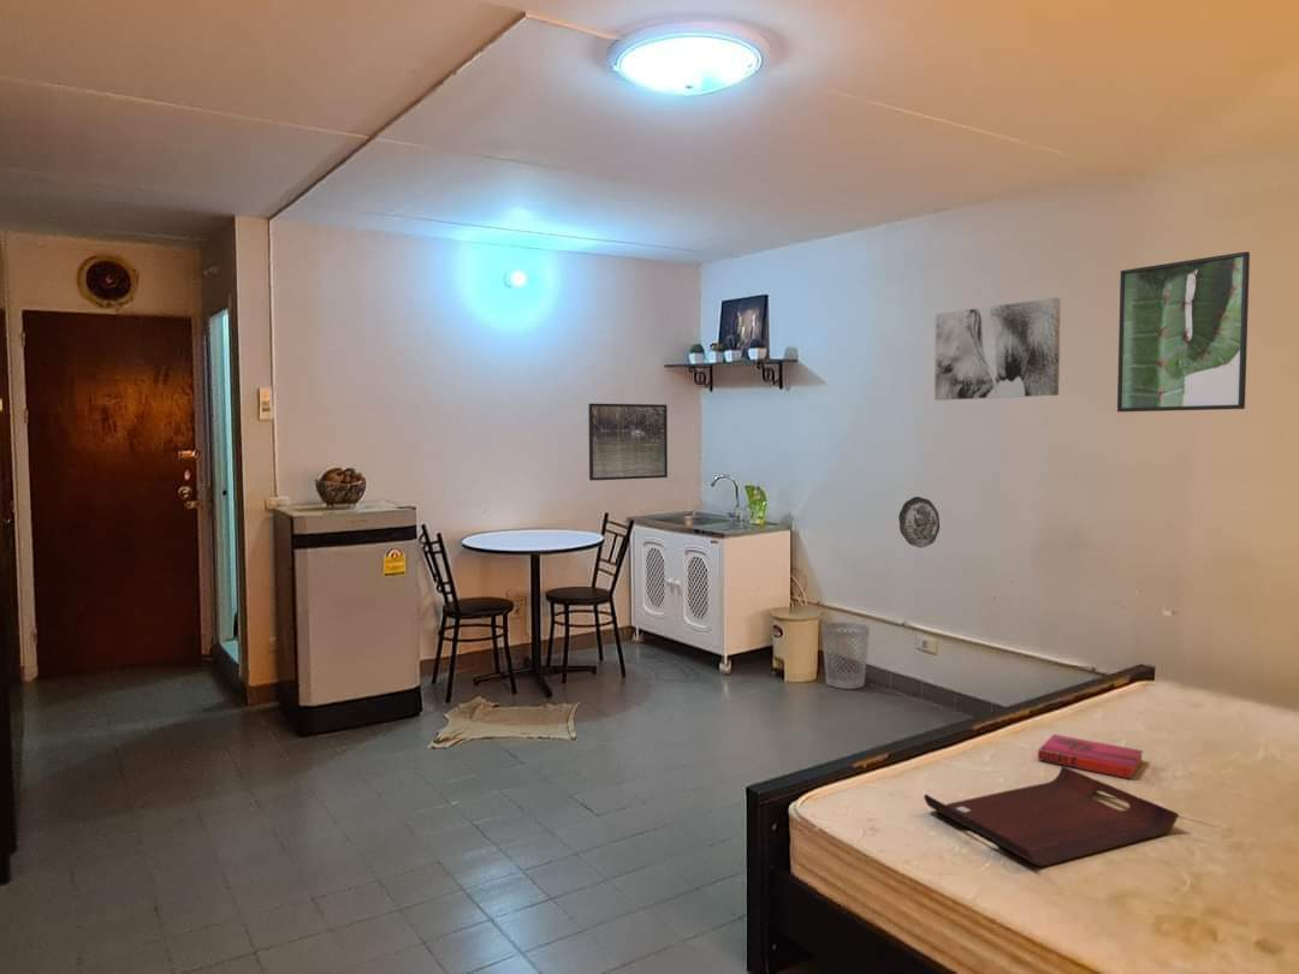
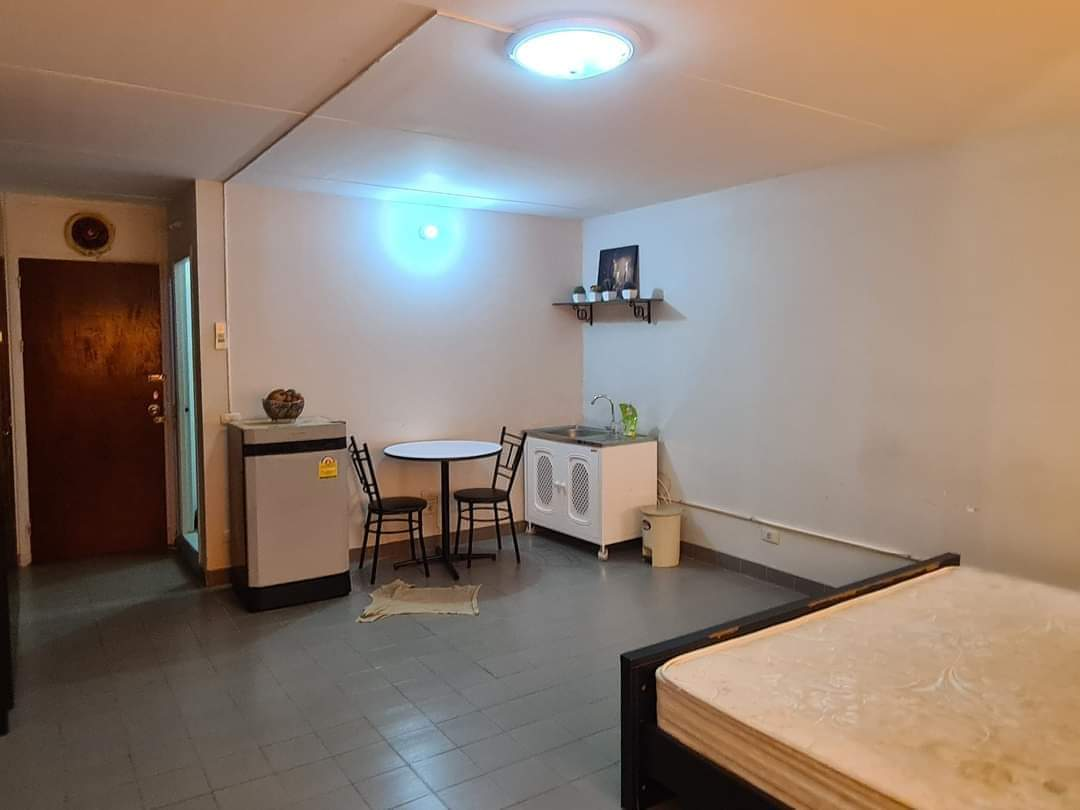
- wastebasket [820,622,871,690]
- hardback book [1037,734,1144,780]
- wall art [933,297,1062,402]
- decorative plate [897,495,941,548]
- serving tray [923,765,1179,867]
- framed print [587,402,669,482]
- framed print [1116,250,1251,414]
